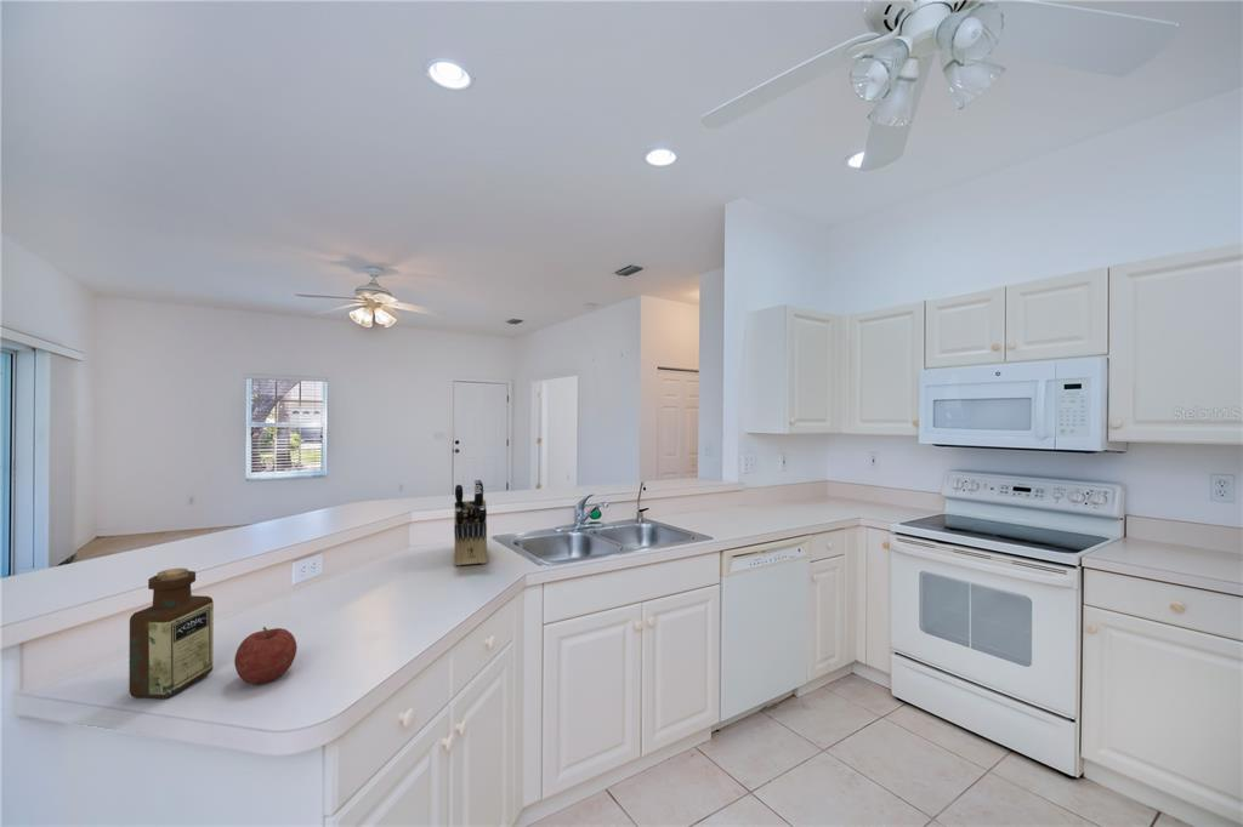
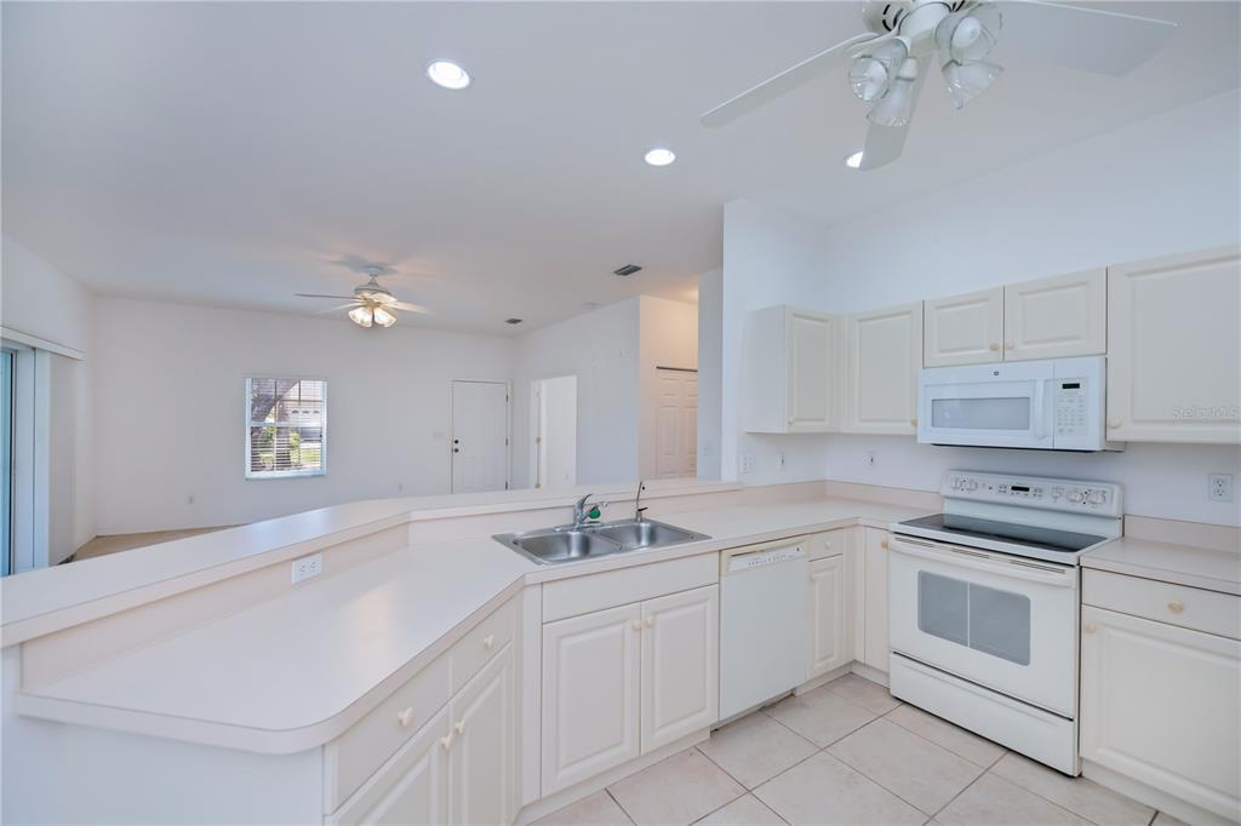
- bottle [127,566,215,700]
- knife block [453,478,488,566]
- fruit [233,626,299,685]
